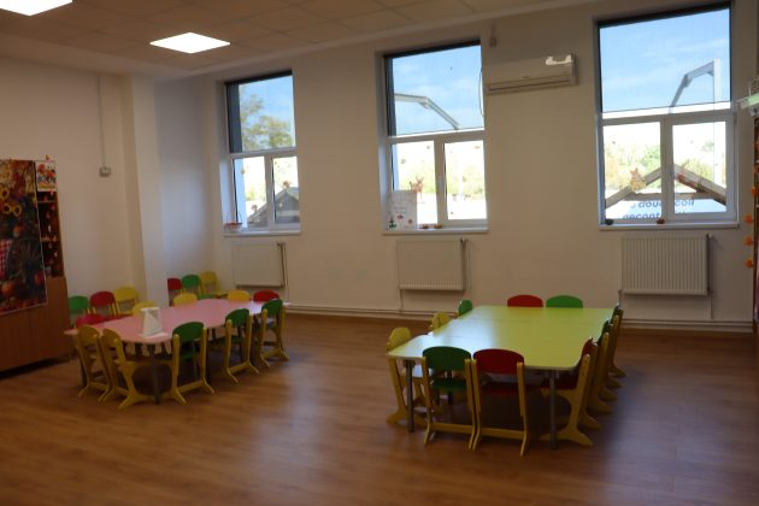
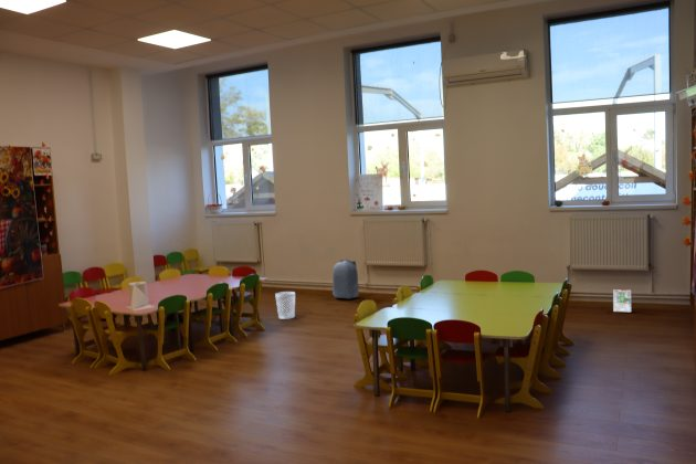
+ toy box [612,288,632,313]
+ wastebasket [274,291,296,320]
+ backpack [331,257,360,300]
